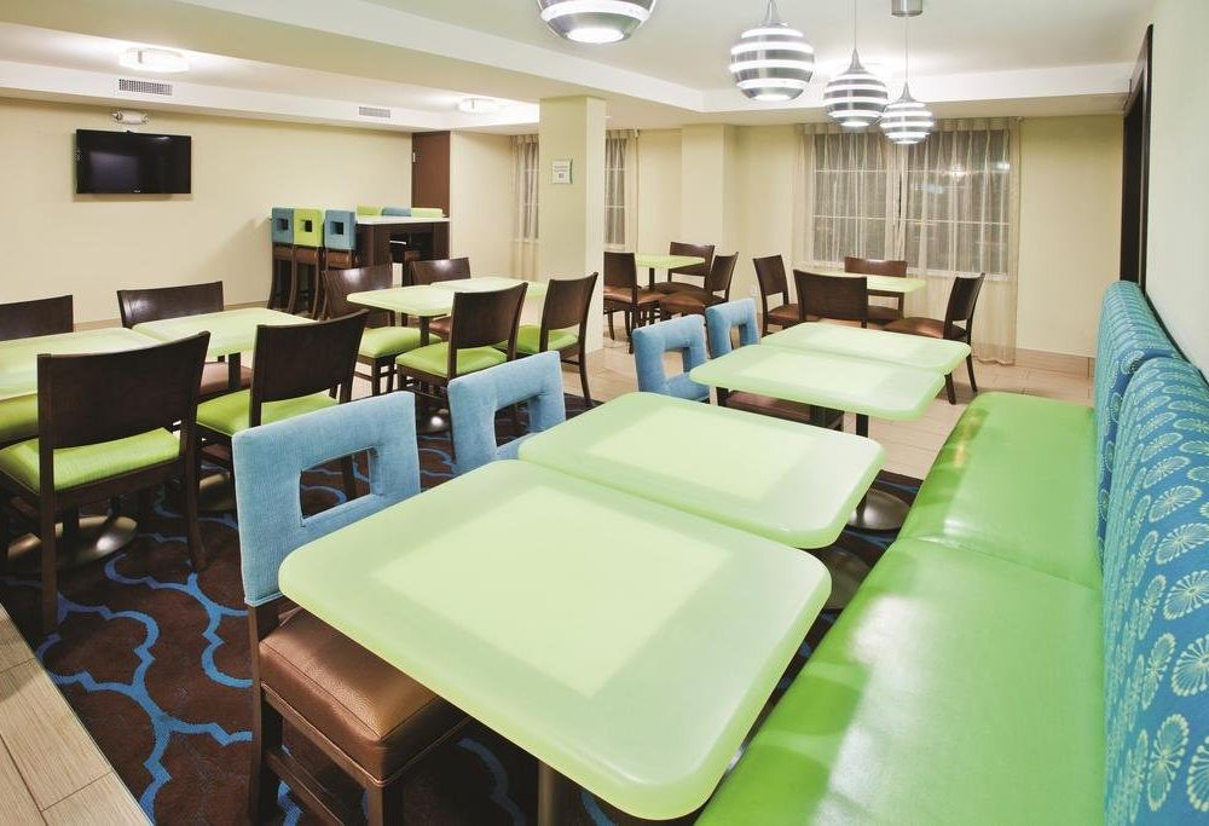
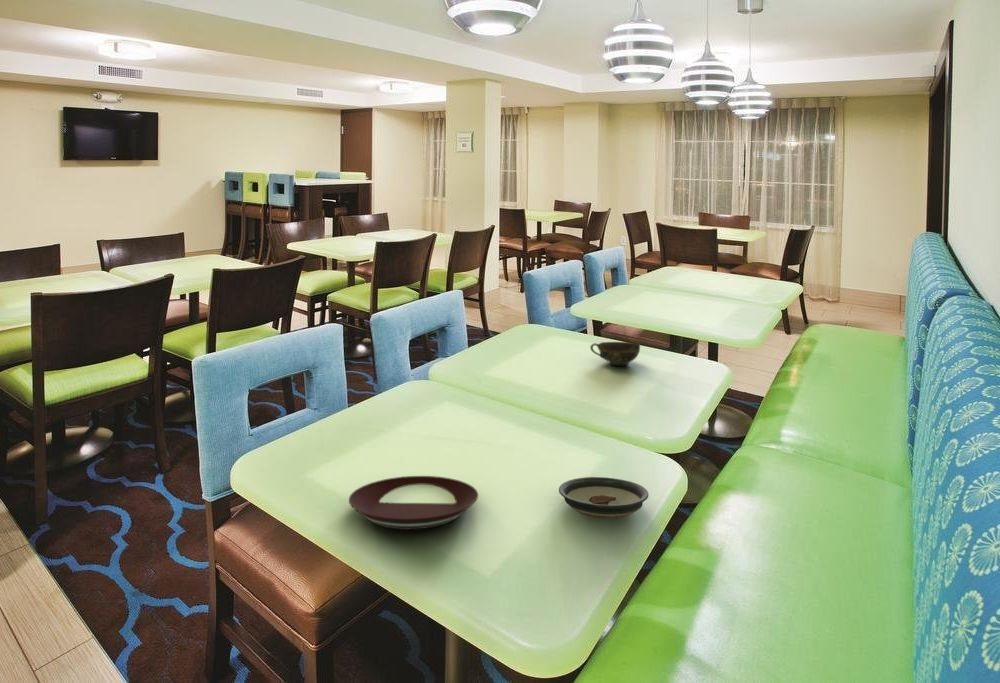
+ saucer [558,476,650,520]
+ plate [348,475,479,531]
+ cup [589,341,641,366]
